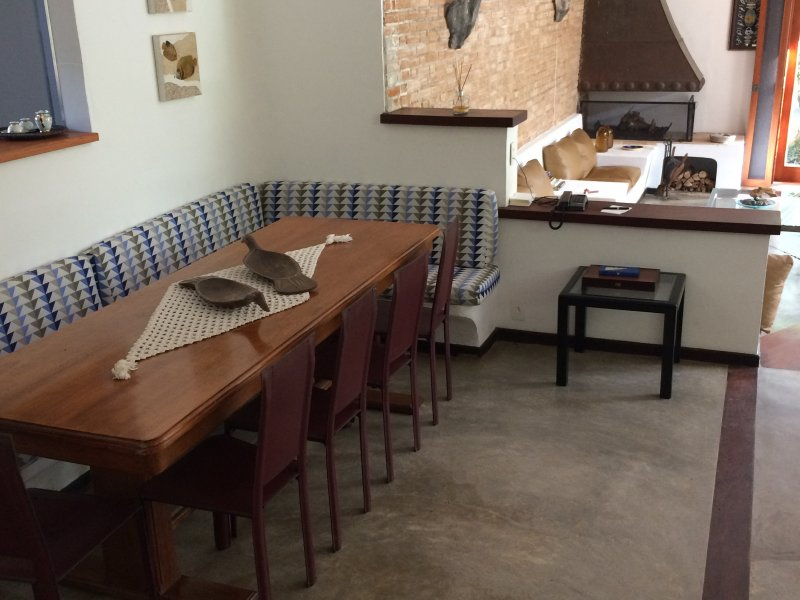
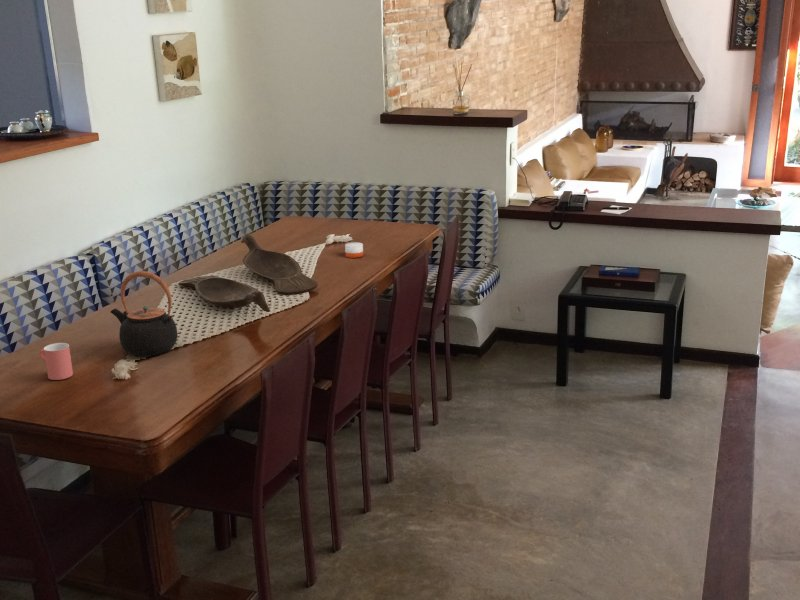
+ cup [39,342,74,381]
+ teapot [110,270,178,357]
+ candle [344,241,364,259]
